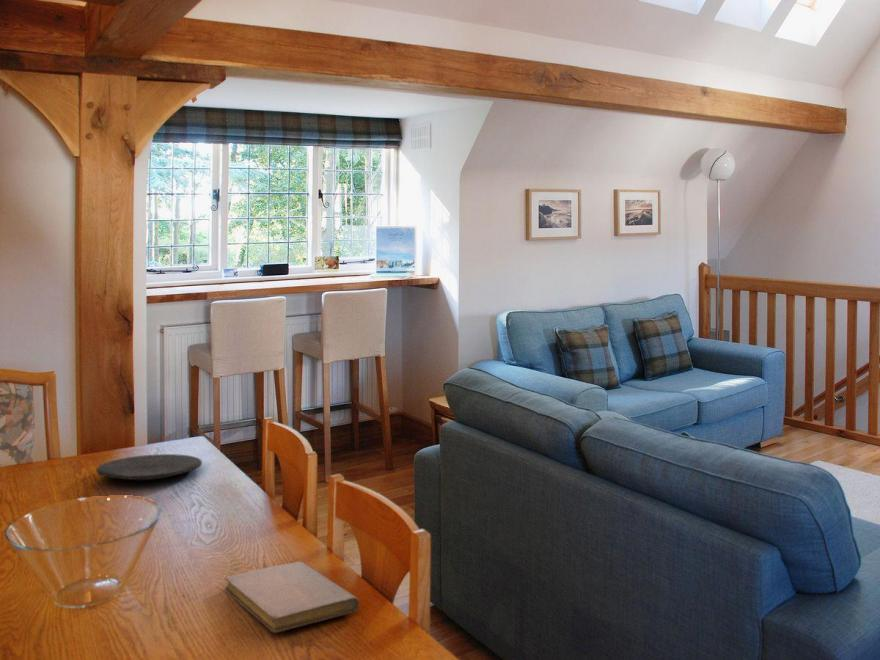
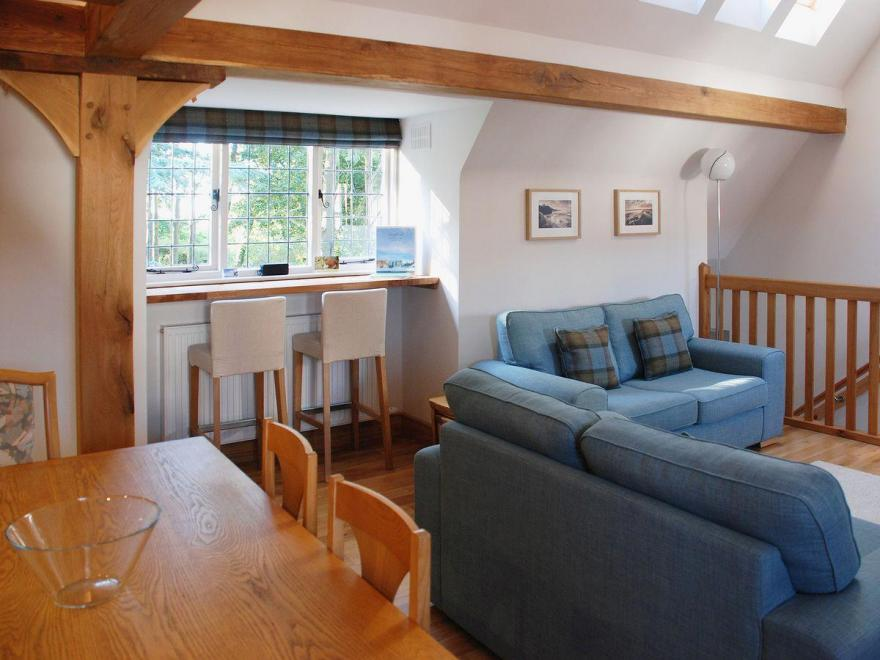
- plate [95,453,203,481]
- notebook [224,561,360,634]
